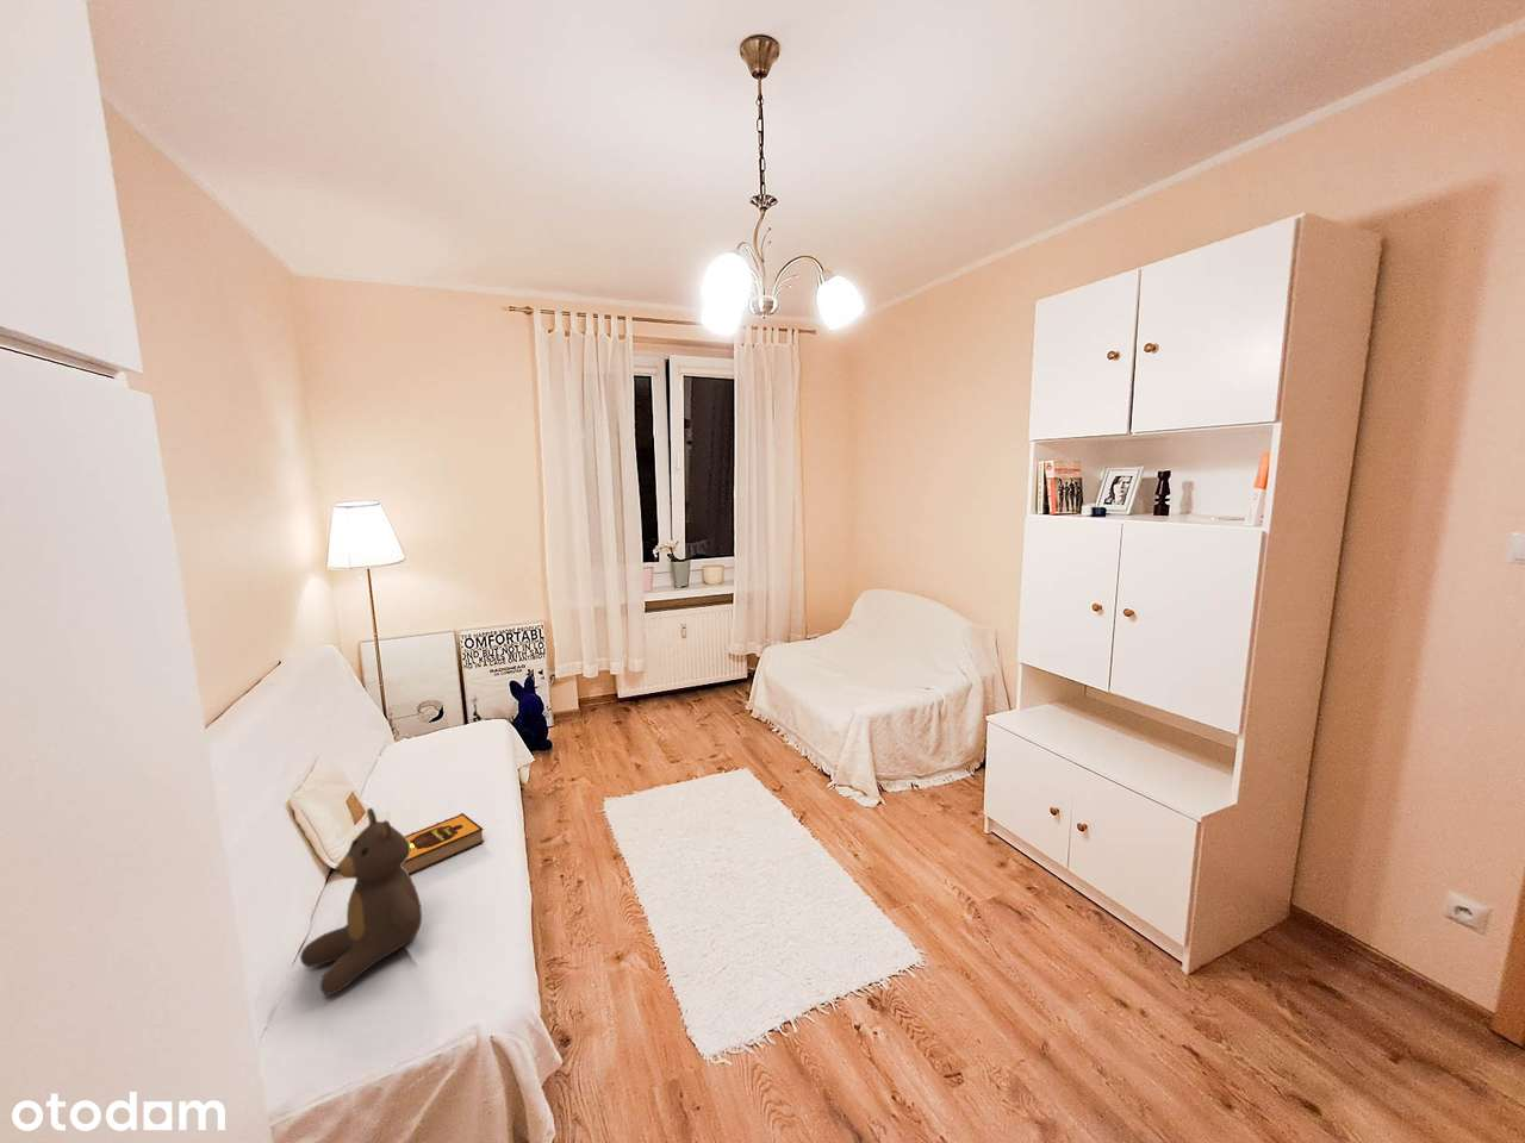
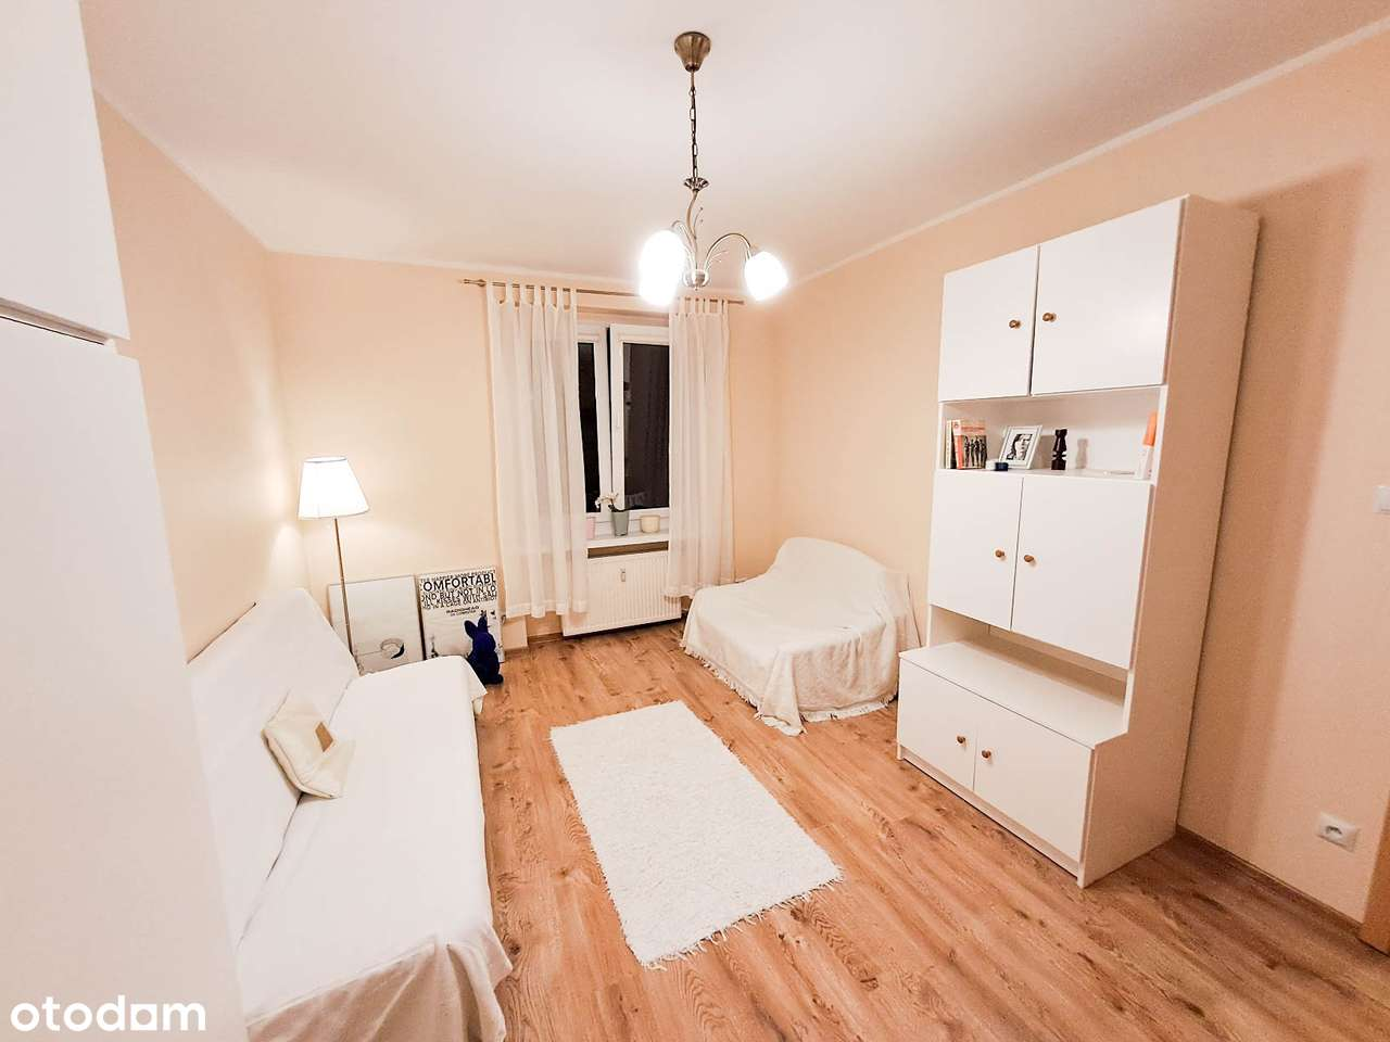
- teddy bear [299,807,423,997]
- hardback book [401,812,485,875]
